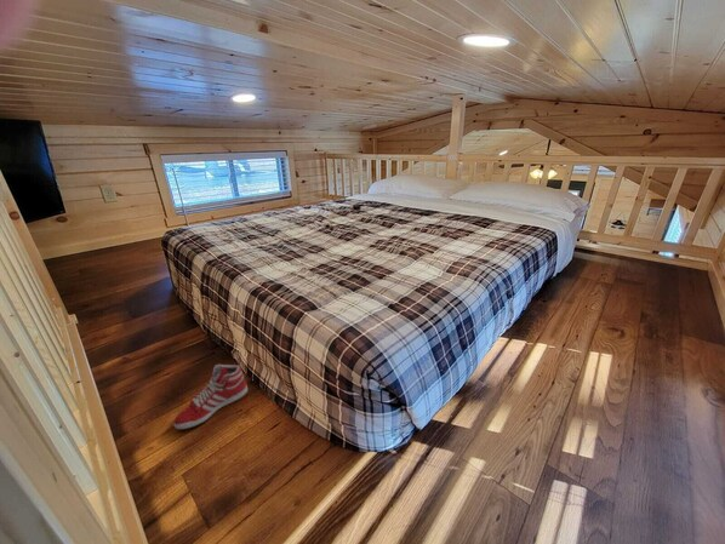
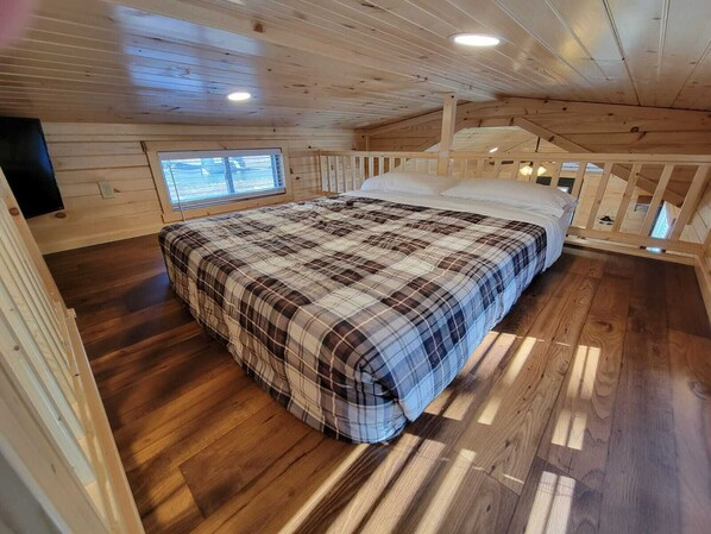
- sneaker [172,363,249,430]
